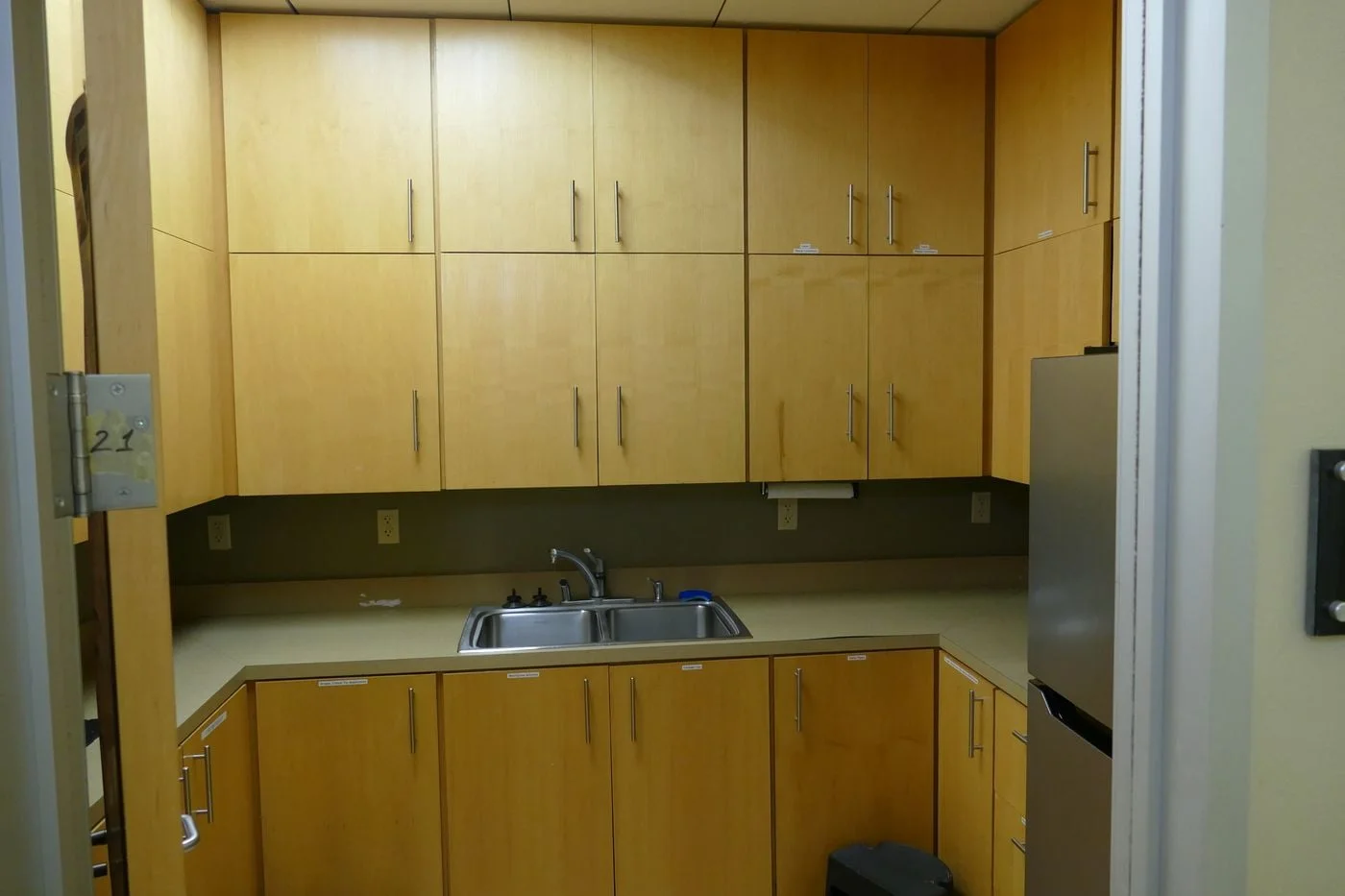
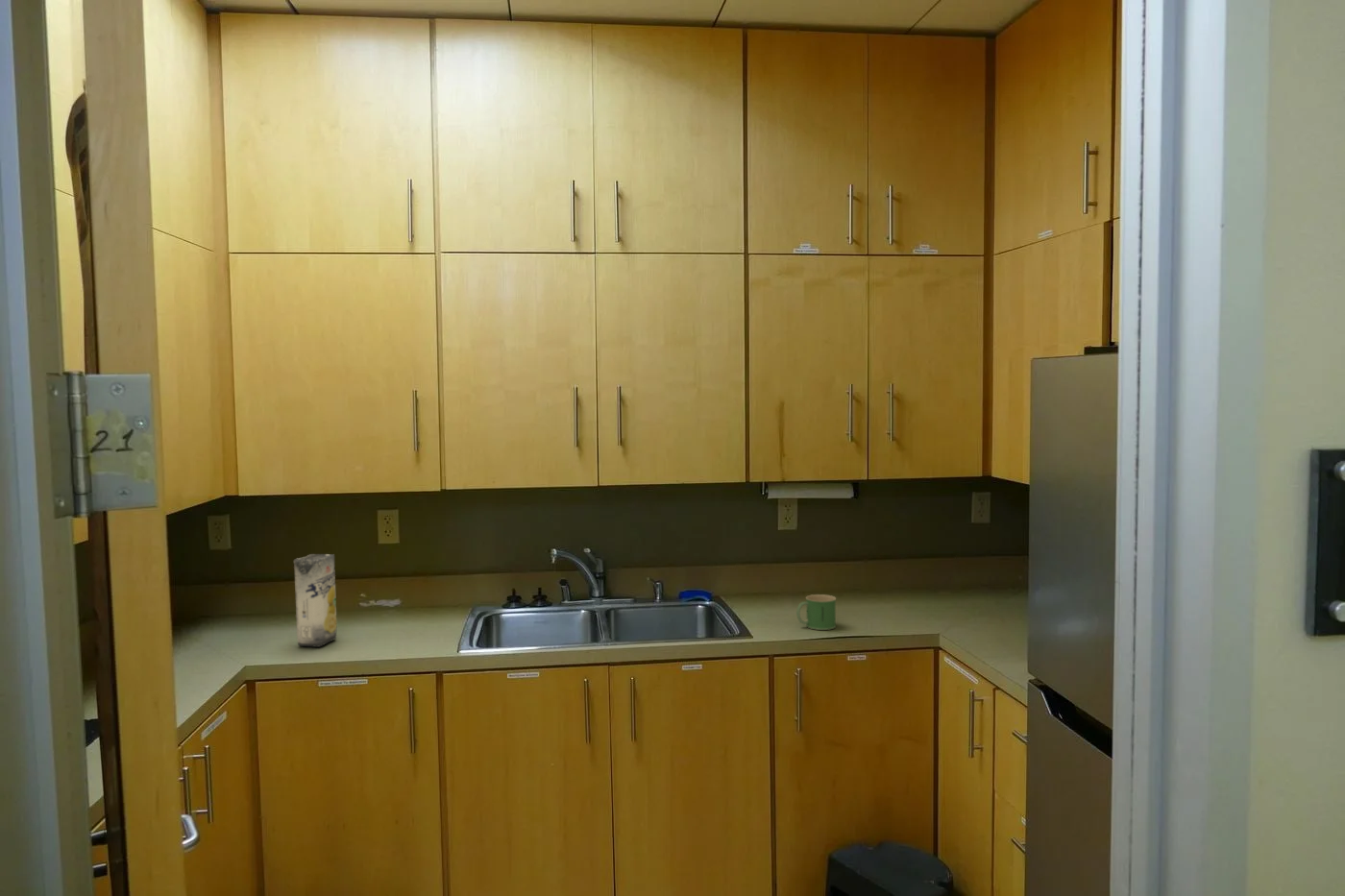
+ mug [795,593,837,631]
+ juice carton [293,553,337,648]
